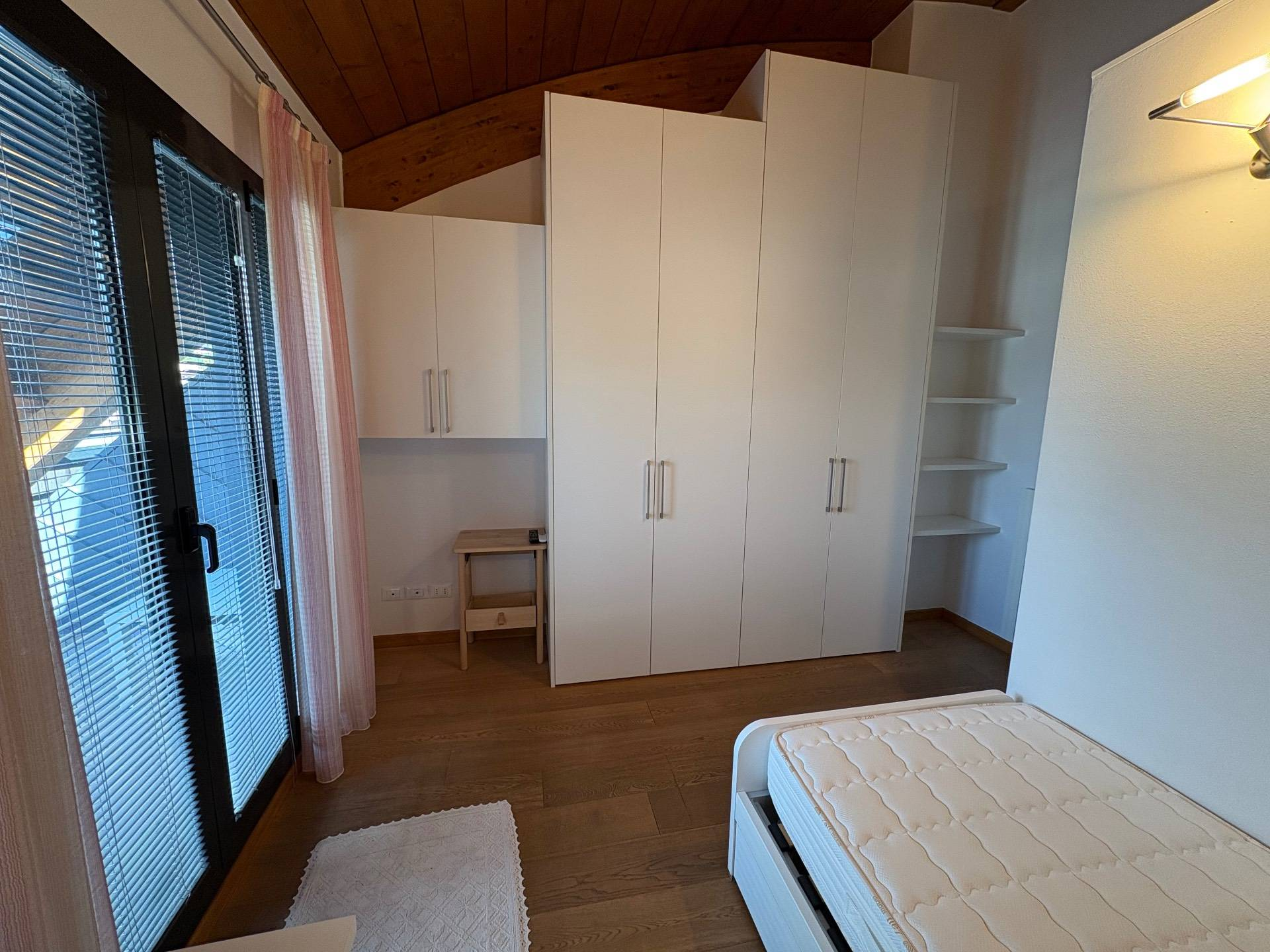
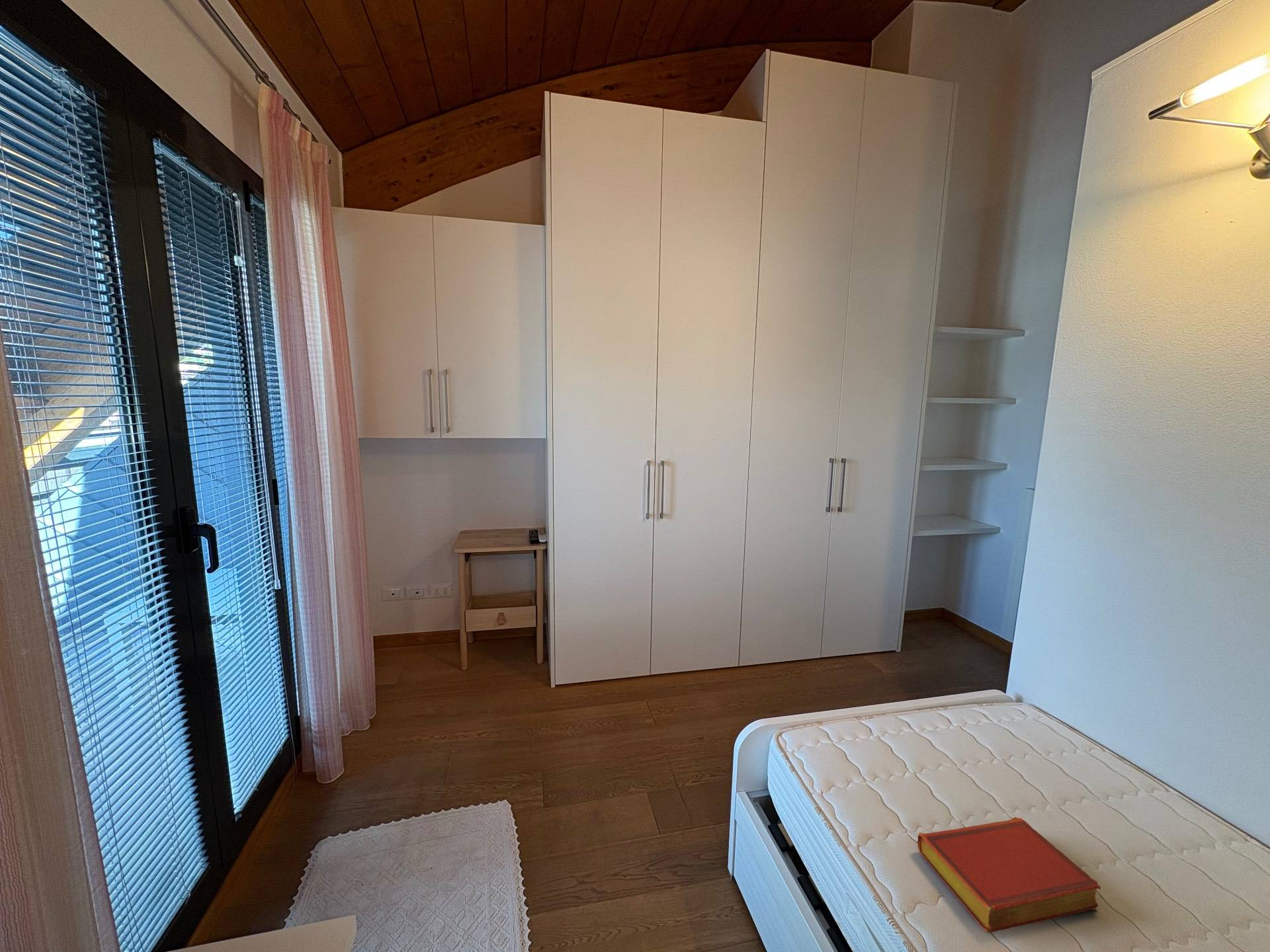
+ book [917,816,1101,933]
